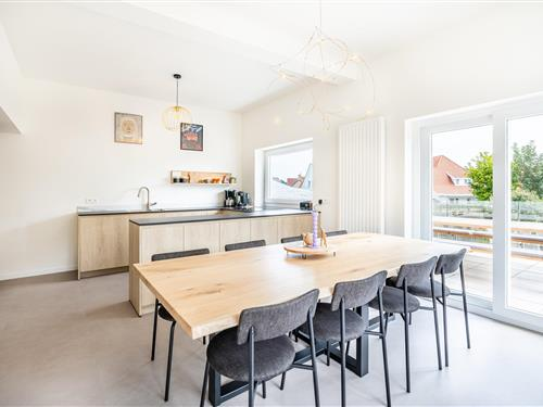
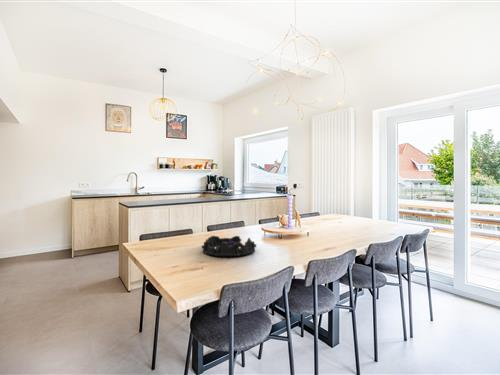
+ decorative bowl [201,235,257,257]
